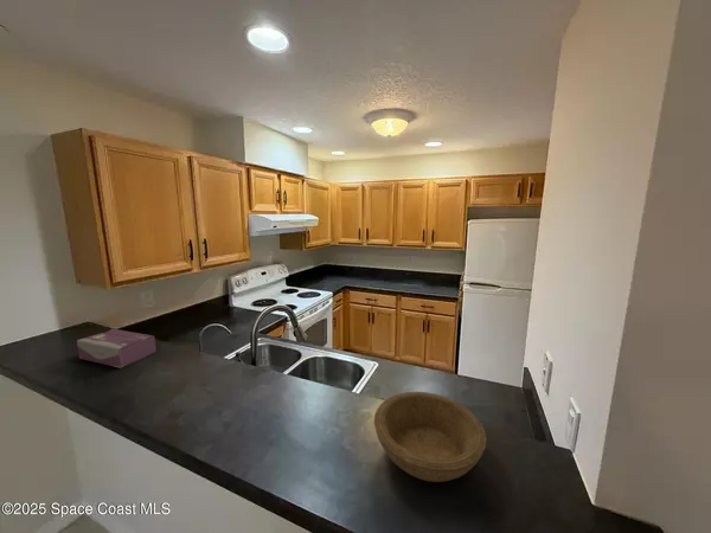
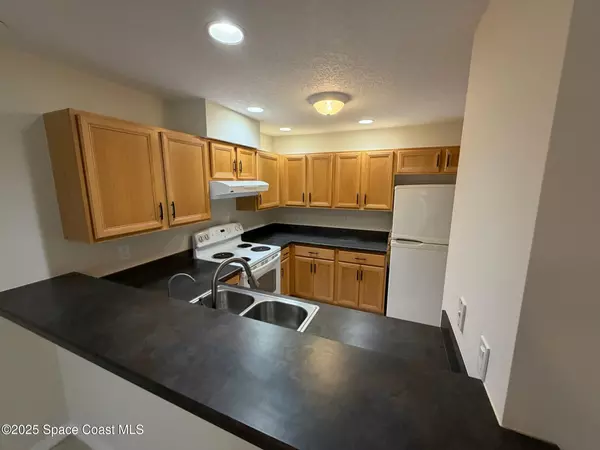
- bowl [373,391,487,483]
- tissue box [76,328,158,368]
